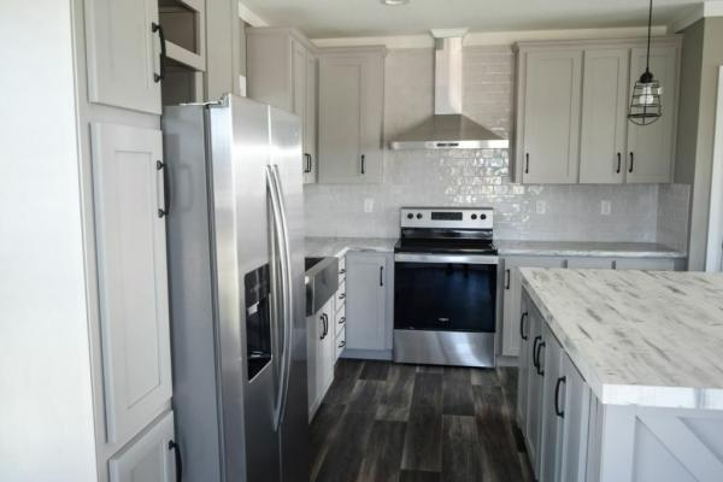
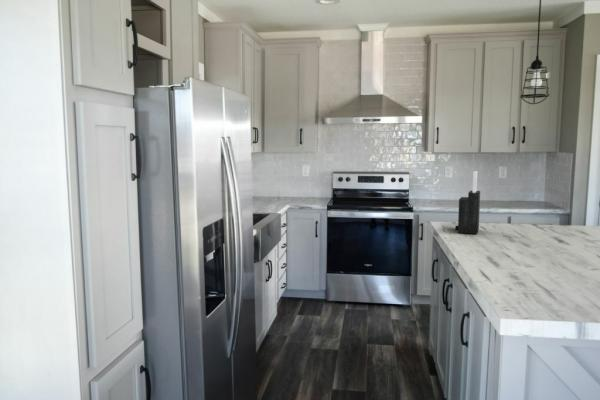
+ knife block [454,170,481,235]
